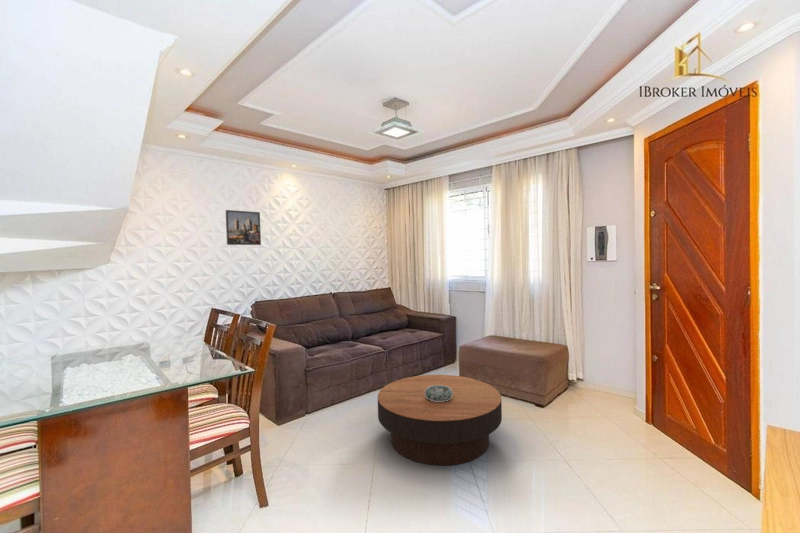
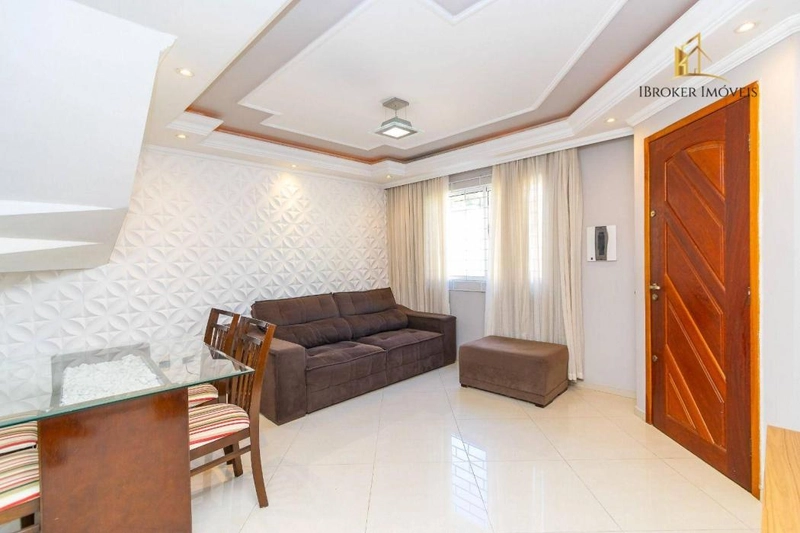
- decorative bowl [425,385,453,402]
- coffee table [377,374,503,466]
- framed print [225,209,262,246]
